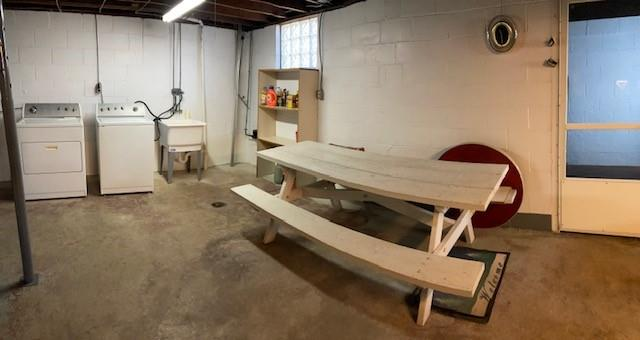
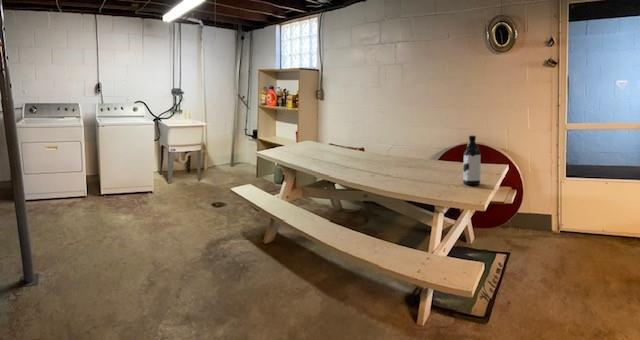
+ water bottle [462,135,482,186]
